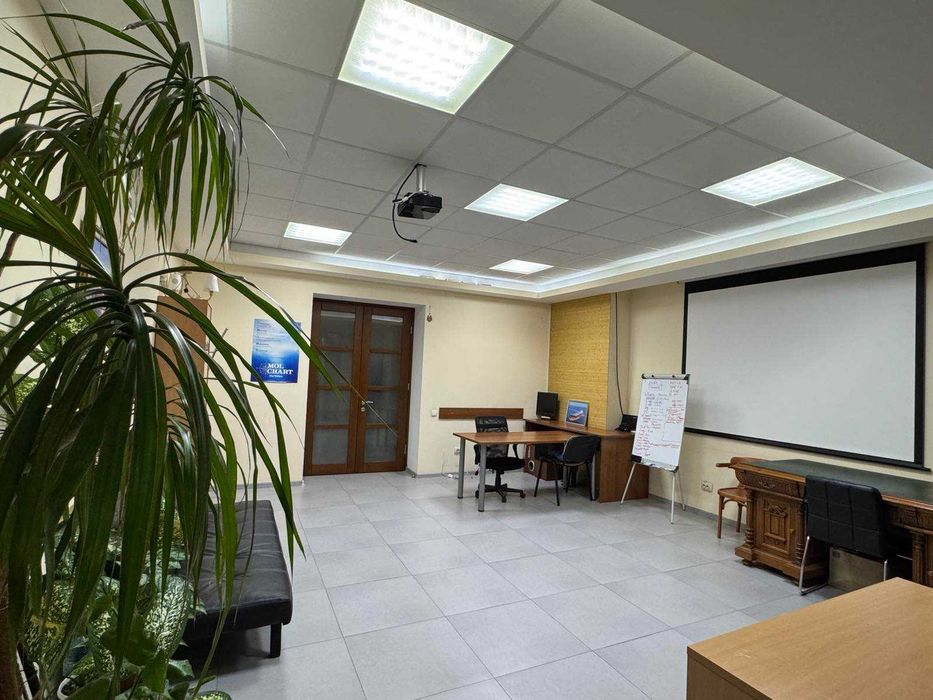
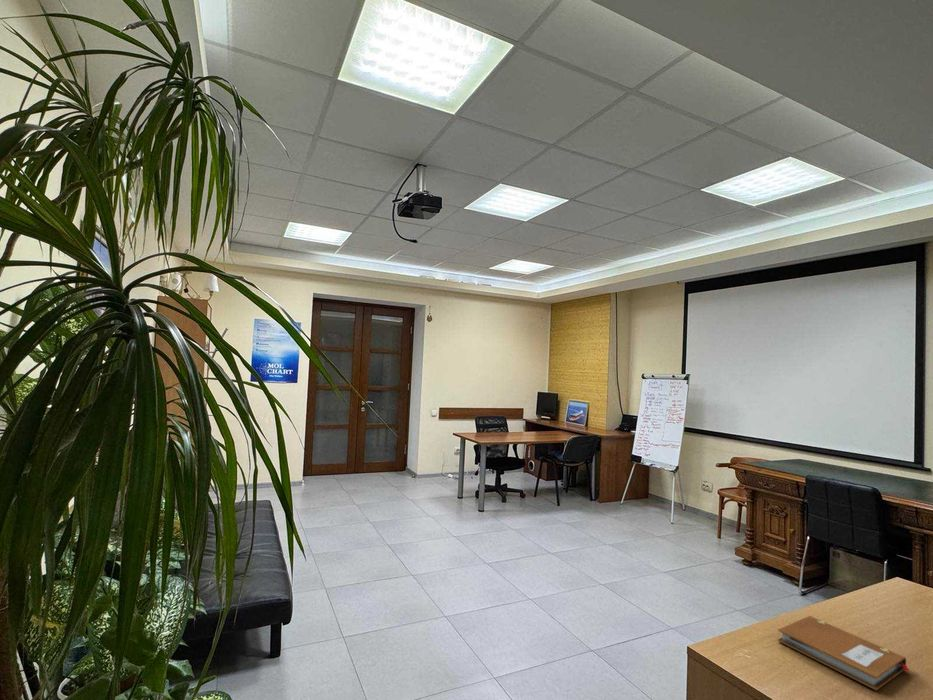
+ notebook [777,615,910,691]
